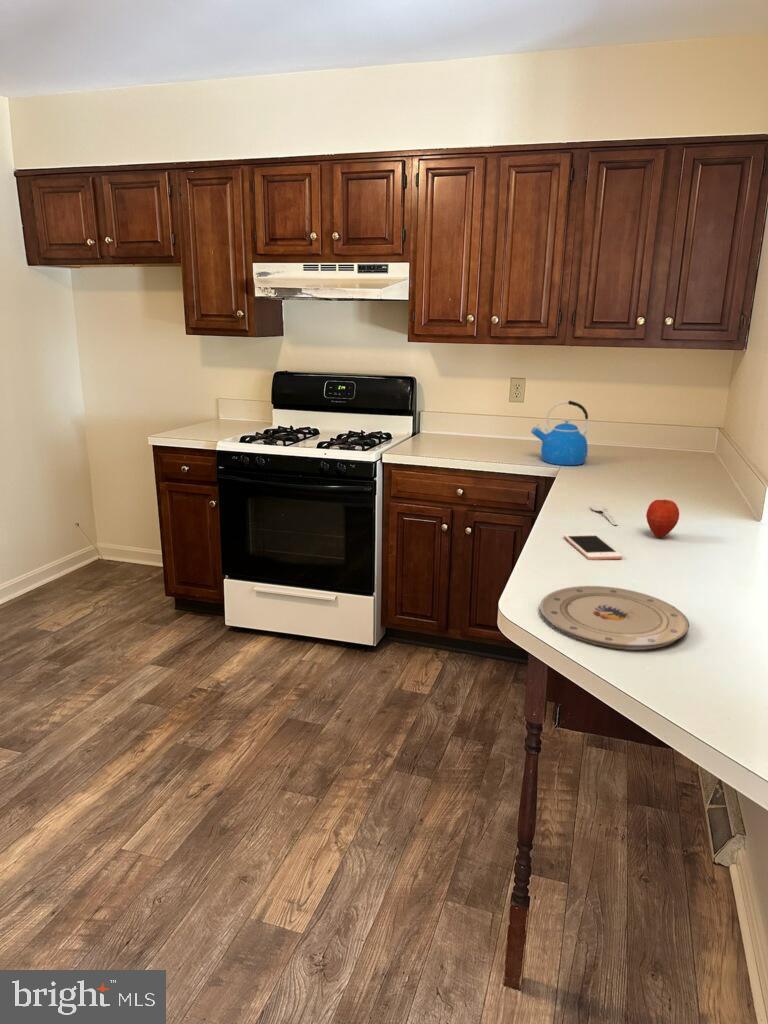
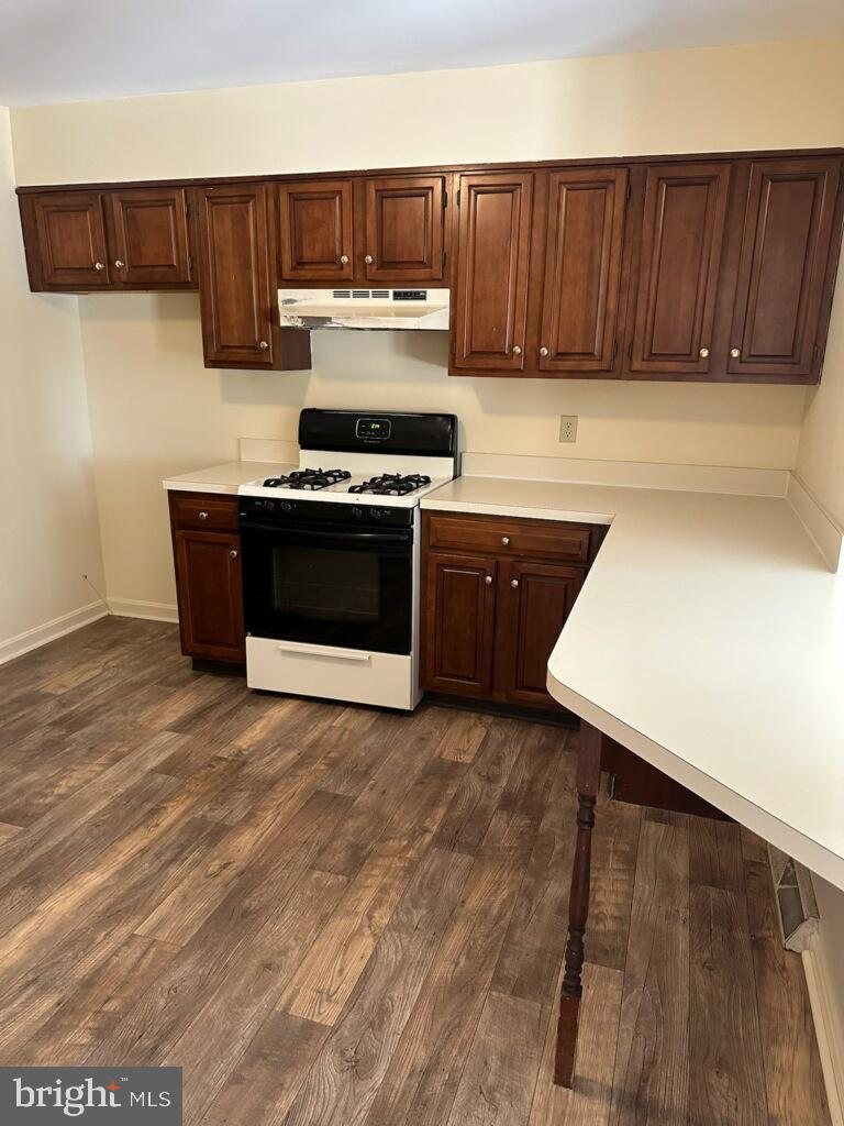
- kettle [530,400,589,466]
- spoon [590,500,618,526]
- cell phone [563,532,623,561]
- apple [645,499,680,538]
- plate [539,585,690,651]
